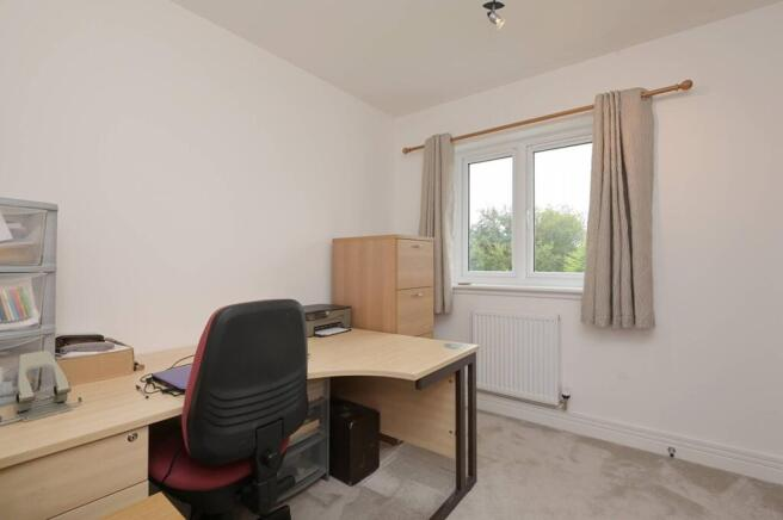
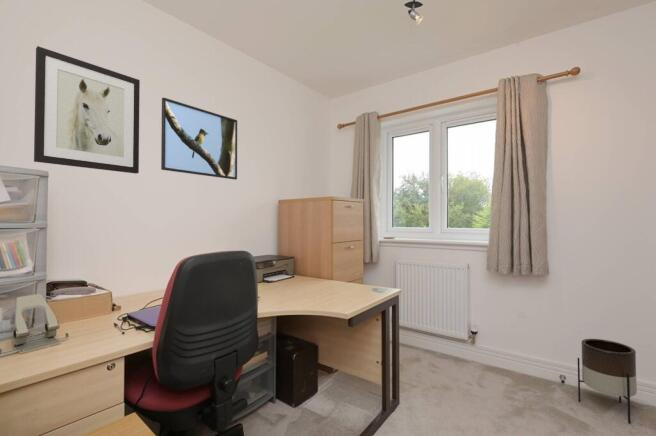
+ planter [577,338,638,424]
+ wall art [33,45,141,175]
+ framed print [160,97,238,181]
